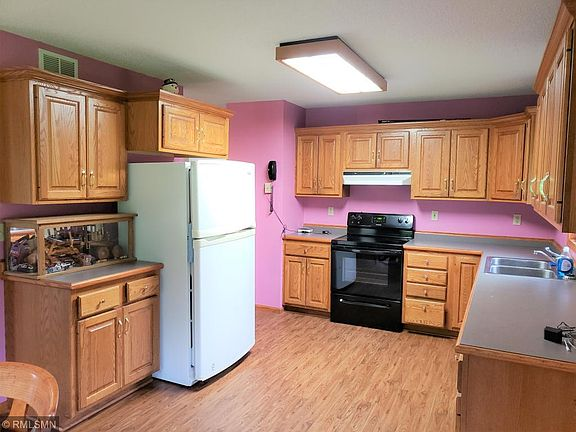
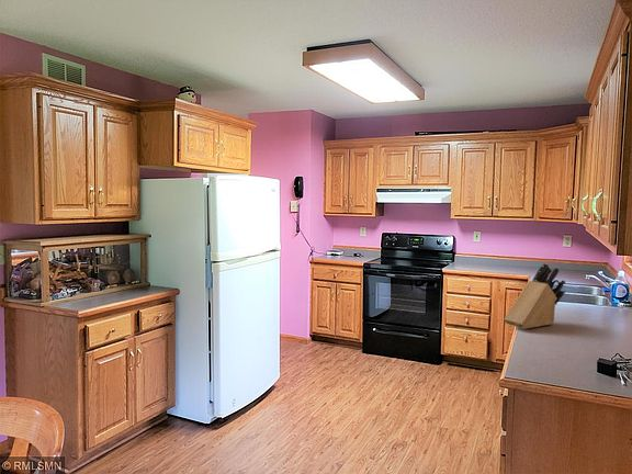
+ knife block [503,262,566,330]
